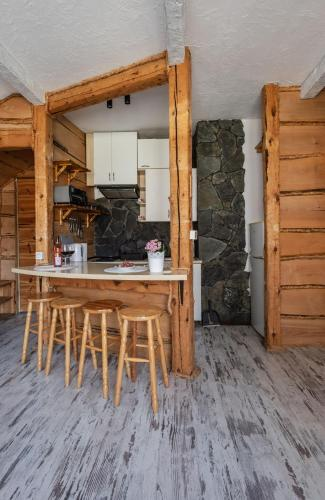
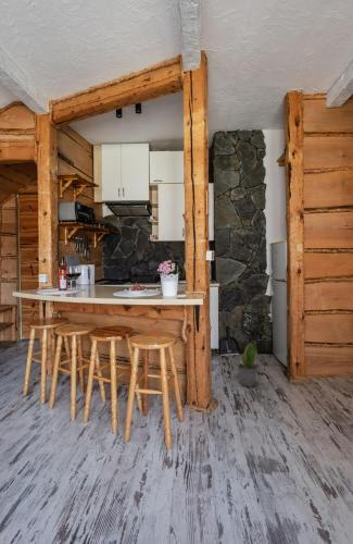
+ potted plant [237,341,259,388]
